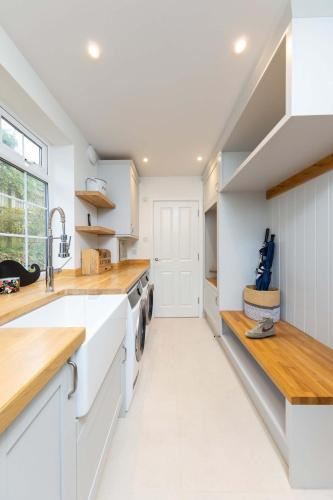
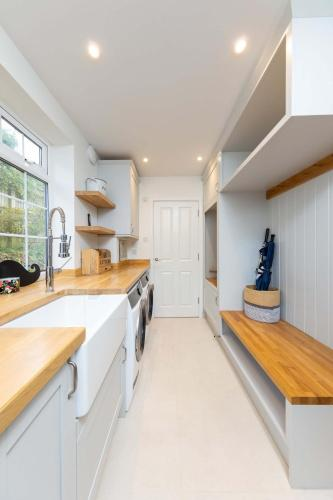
- shoe [244,316,277,339]
